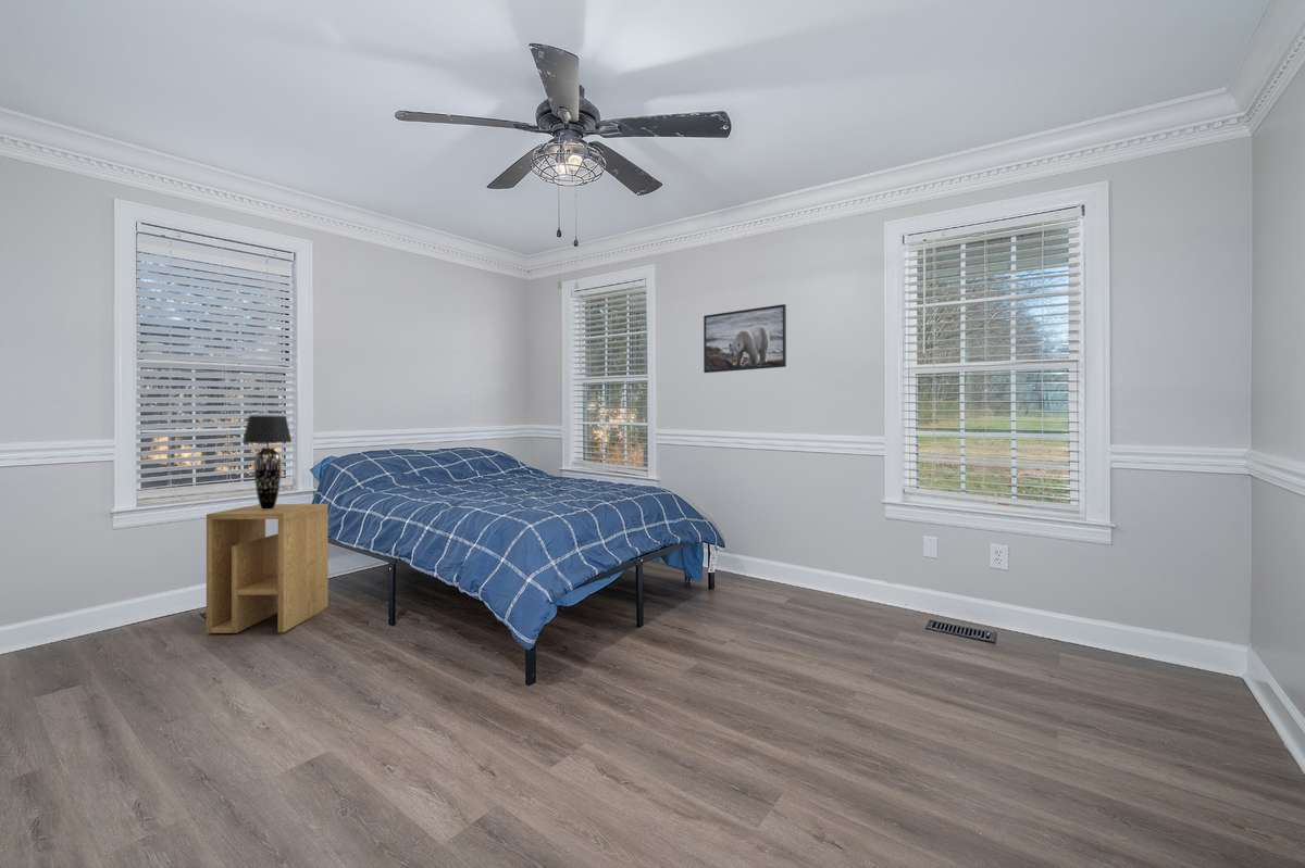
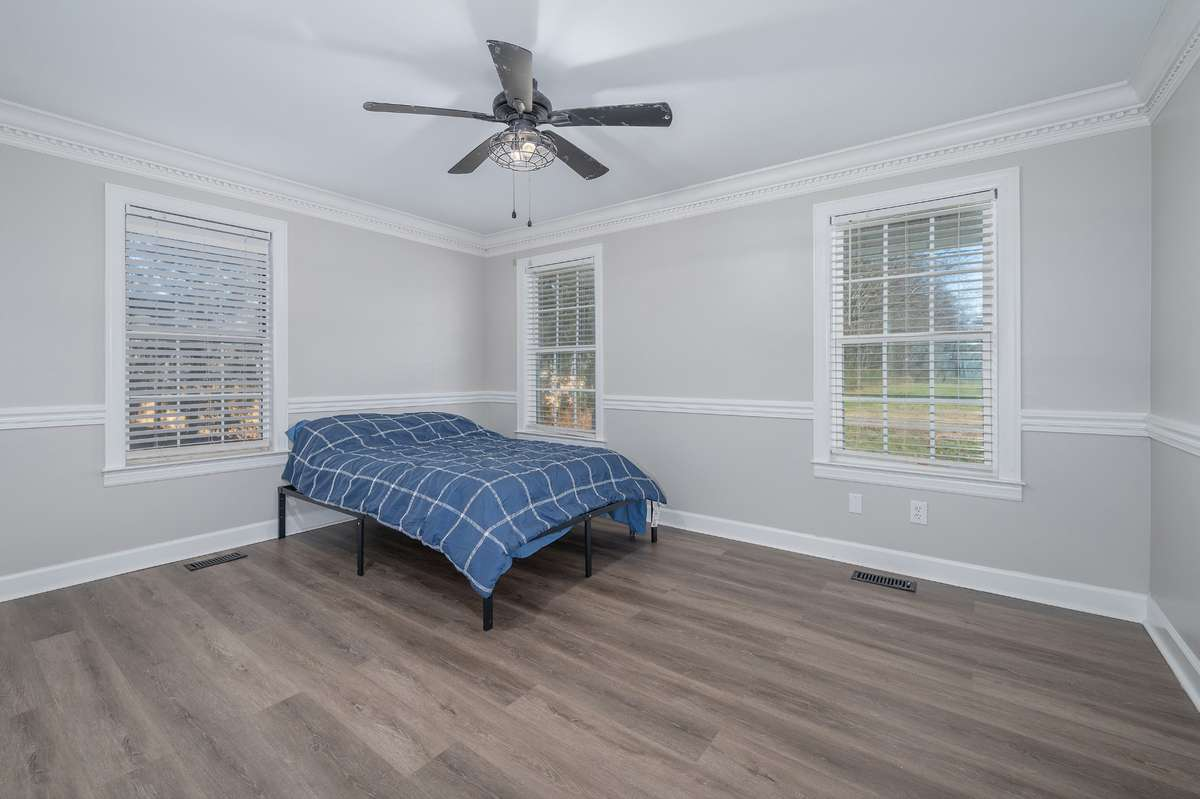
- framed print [703,303,787,374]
- side table [206,503,330,634]
- table lamp [241,415,293,510]
